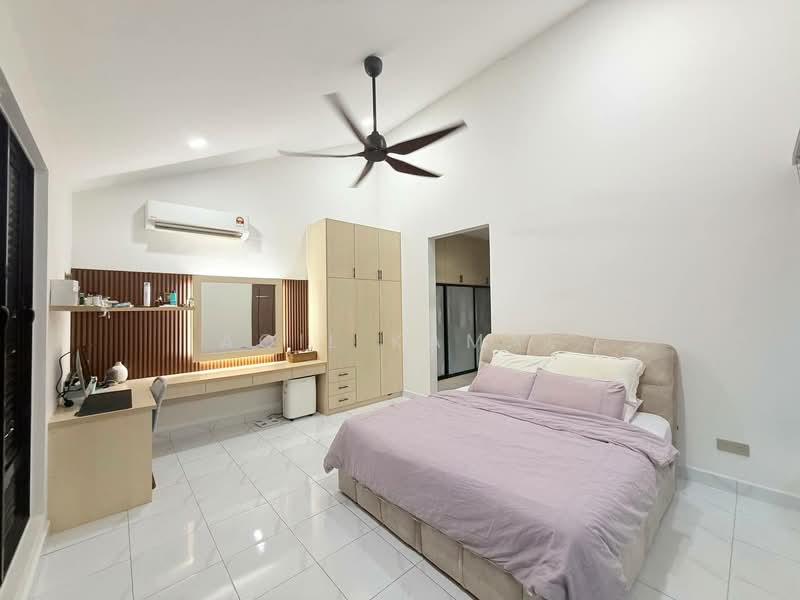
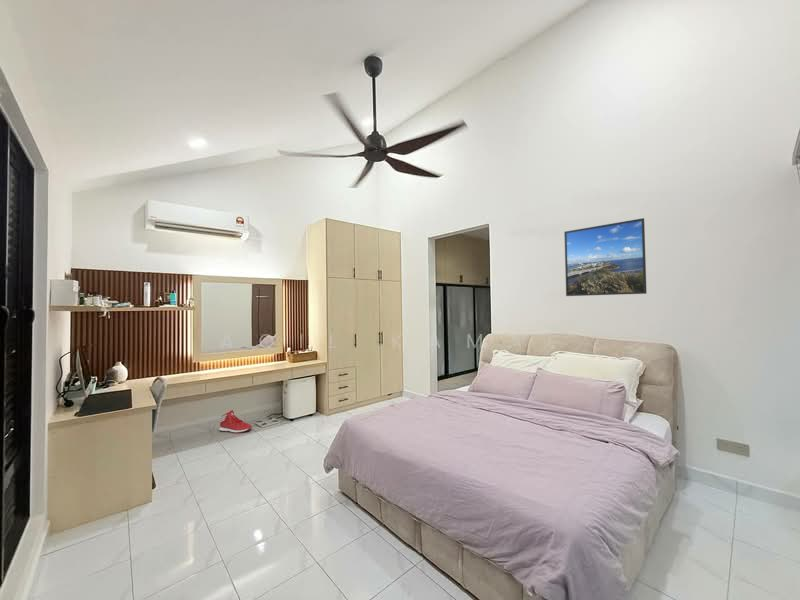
+ sneaker [218,409,253,434]
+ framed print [563,217,648,297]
